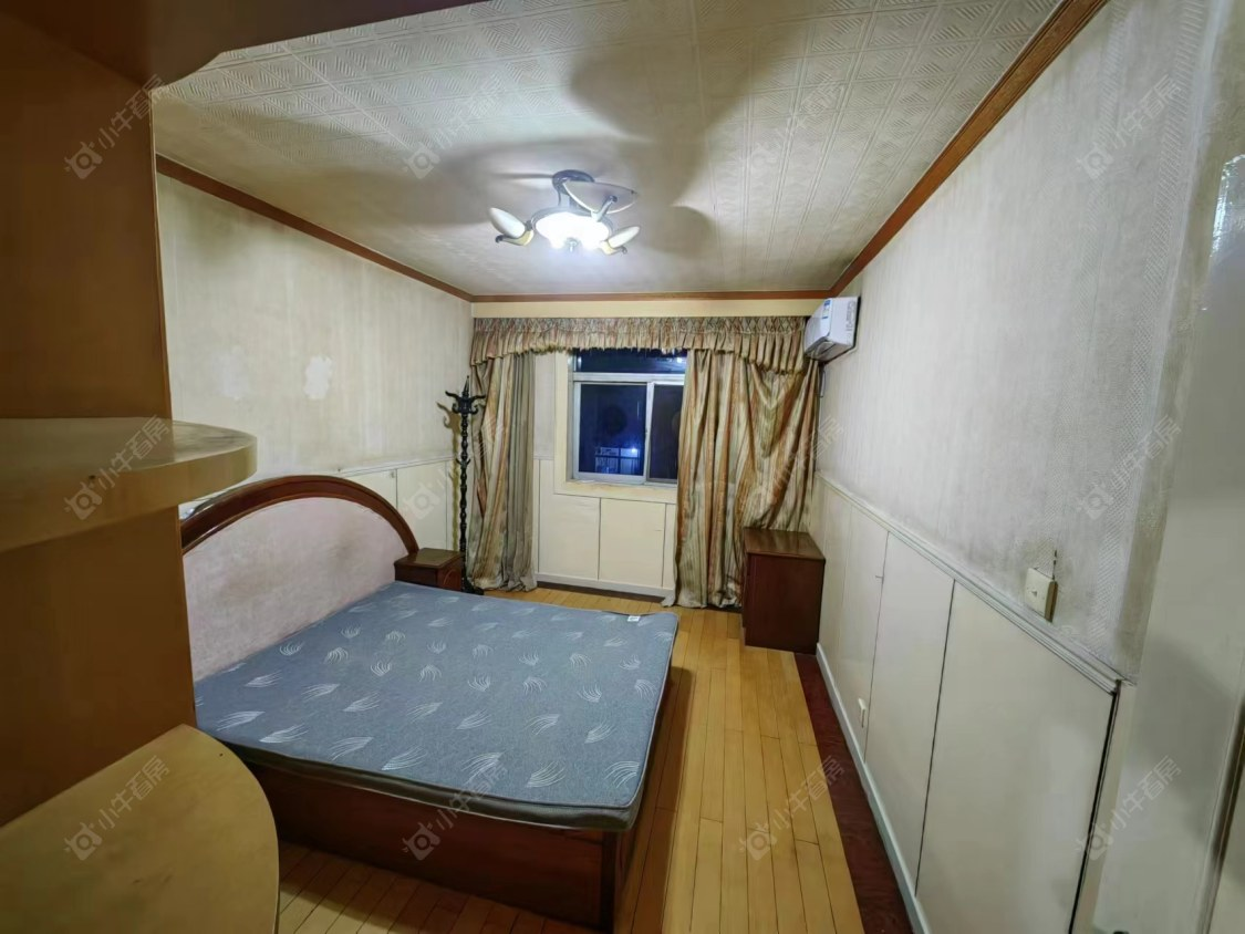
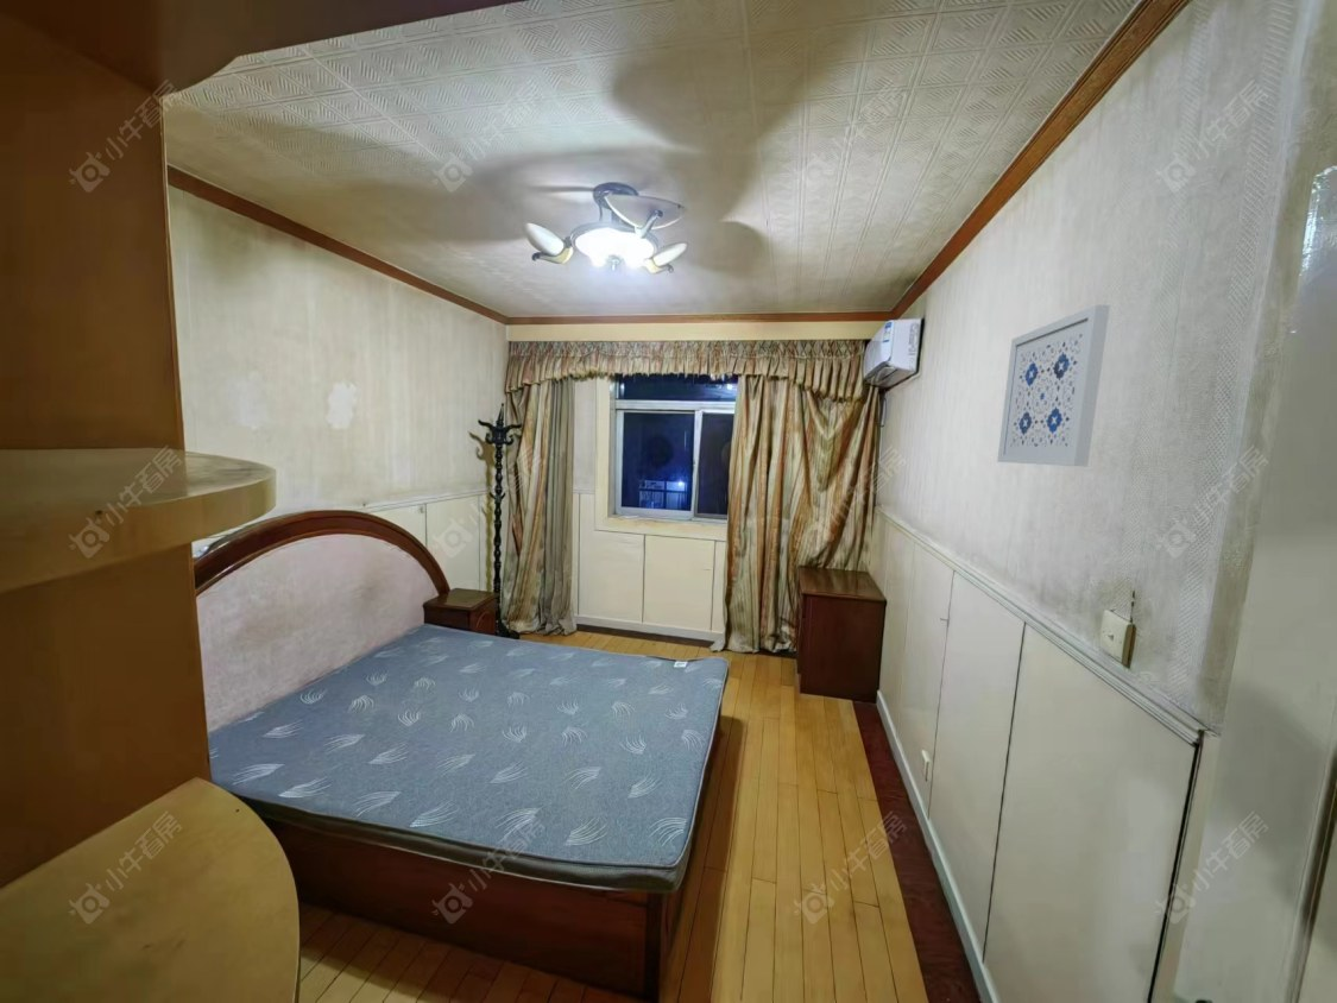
+ wall art [996,304,1111,468]
